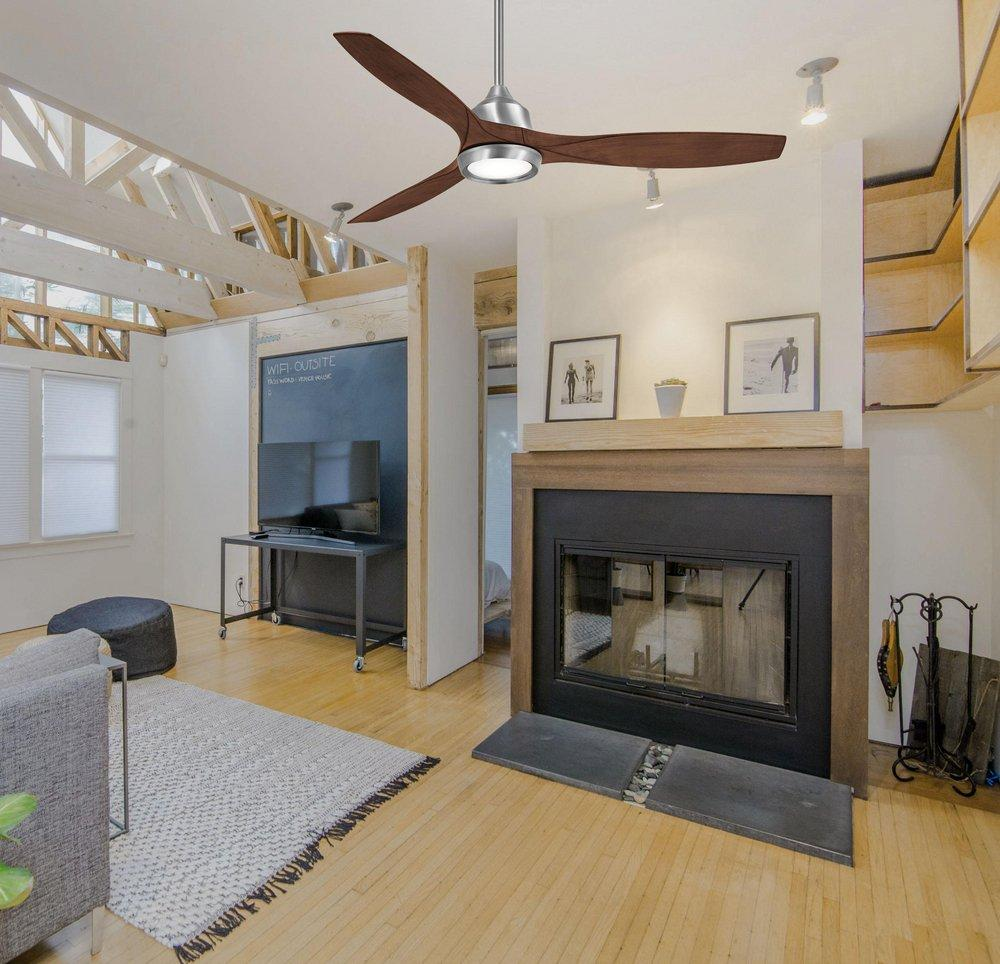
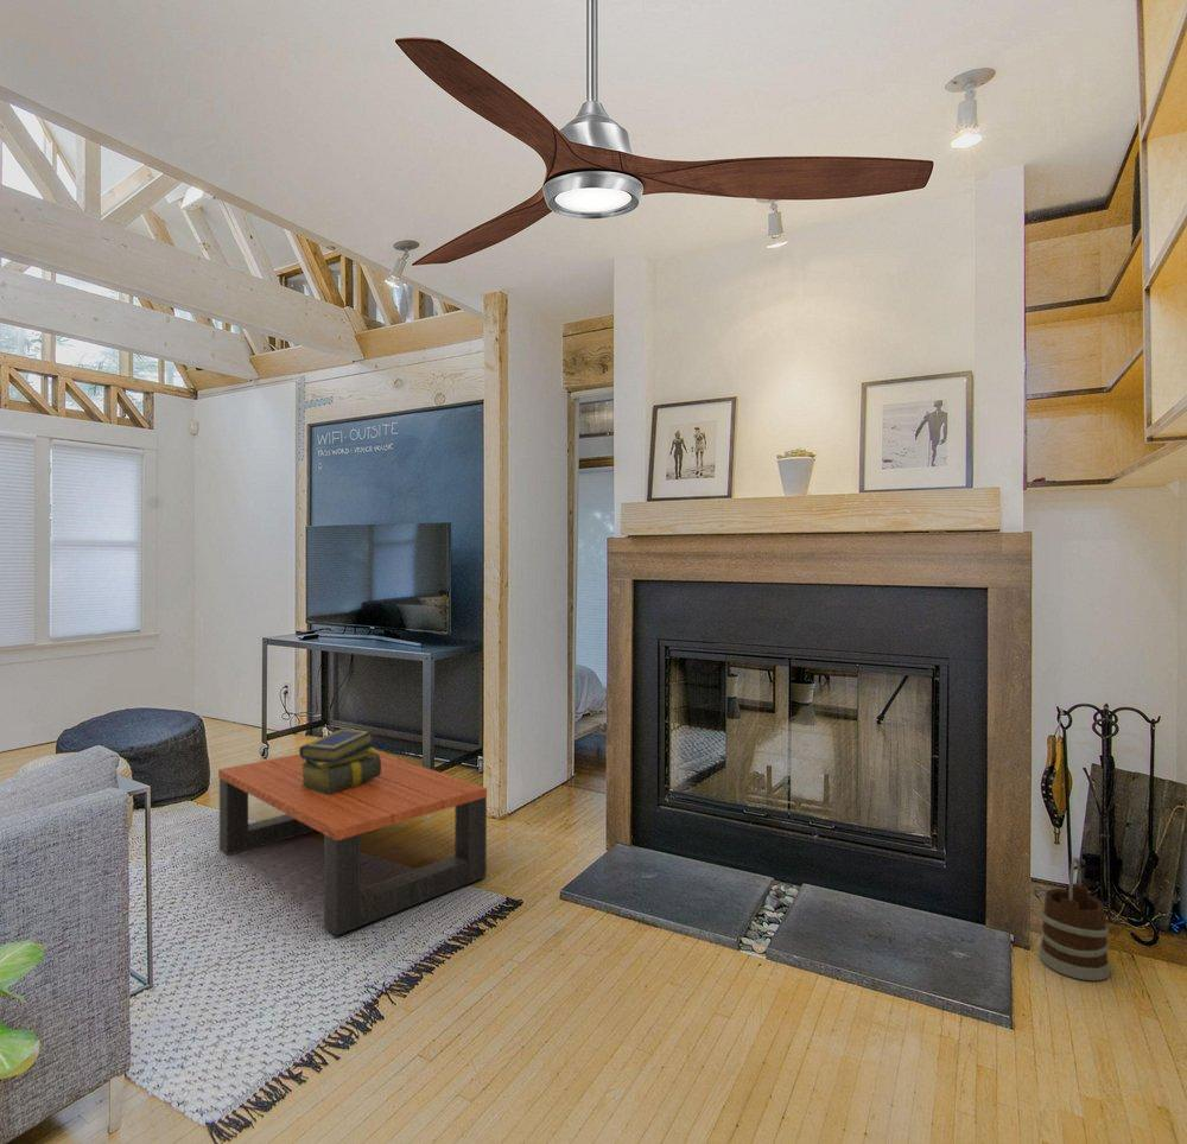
+ wooden bucket [1037,857,1111,981]
+ coffee table [217,749,488,936]
+ stack of books [298,727,381,795]
